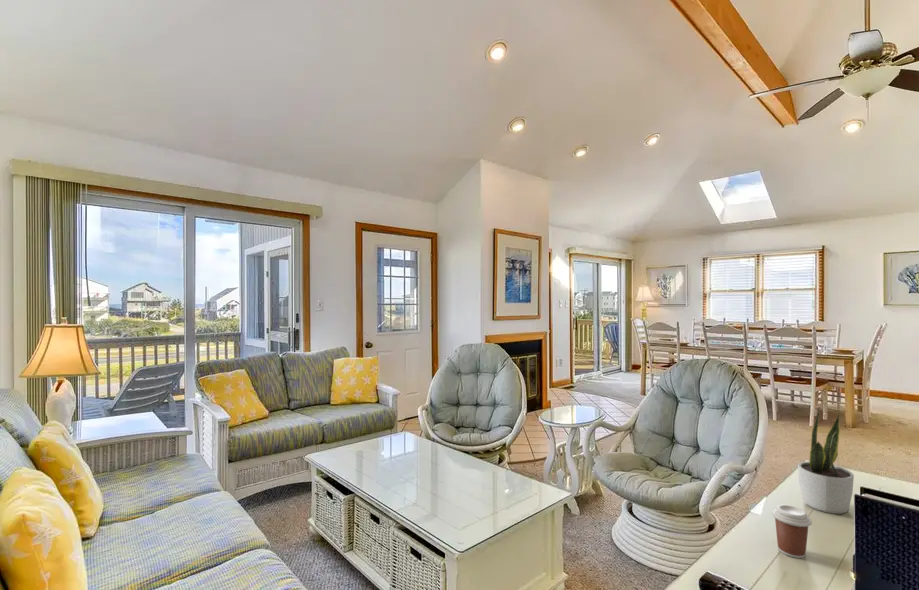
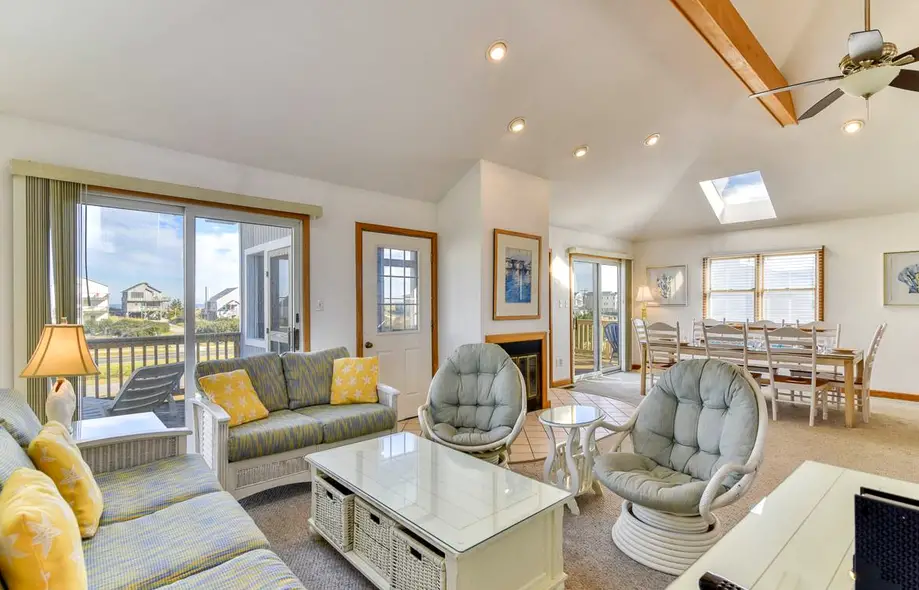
- coffee cup [771,504,813,559]
- potted plant [797,408,855,515]
